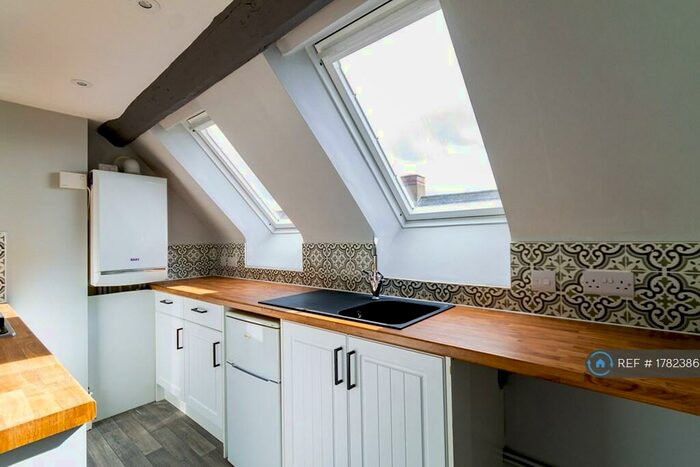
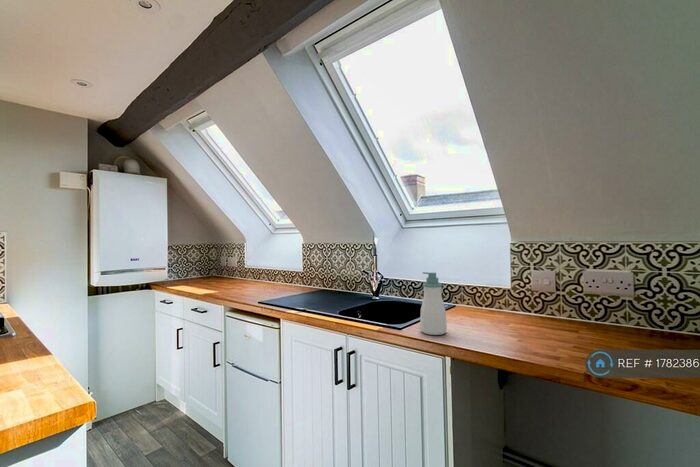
+ soap bottle [419,271,448,336]
